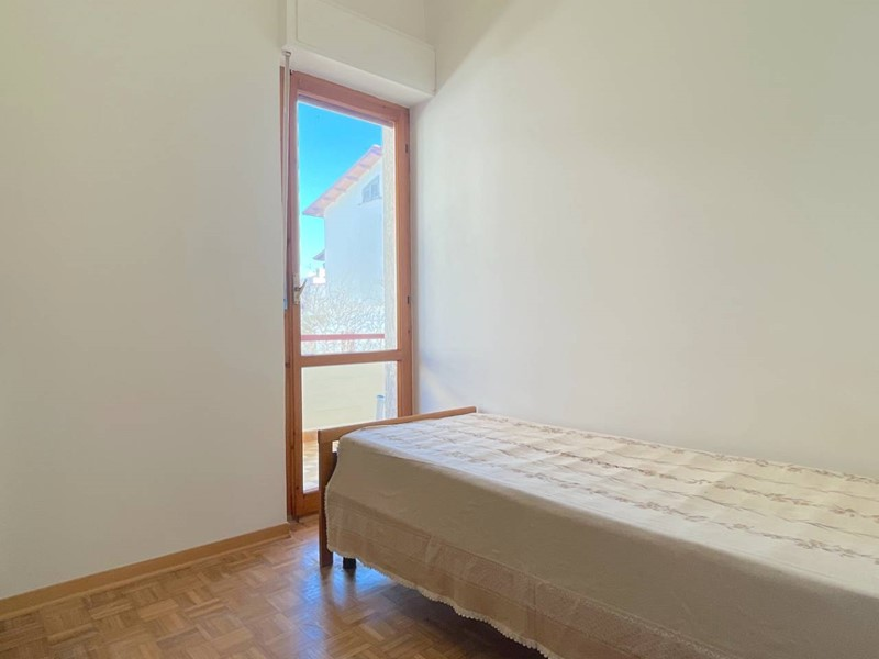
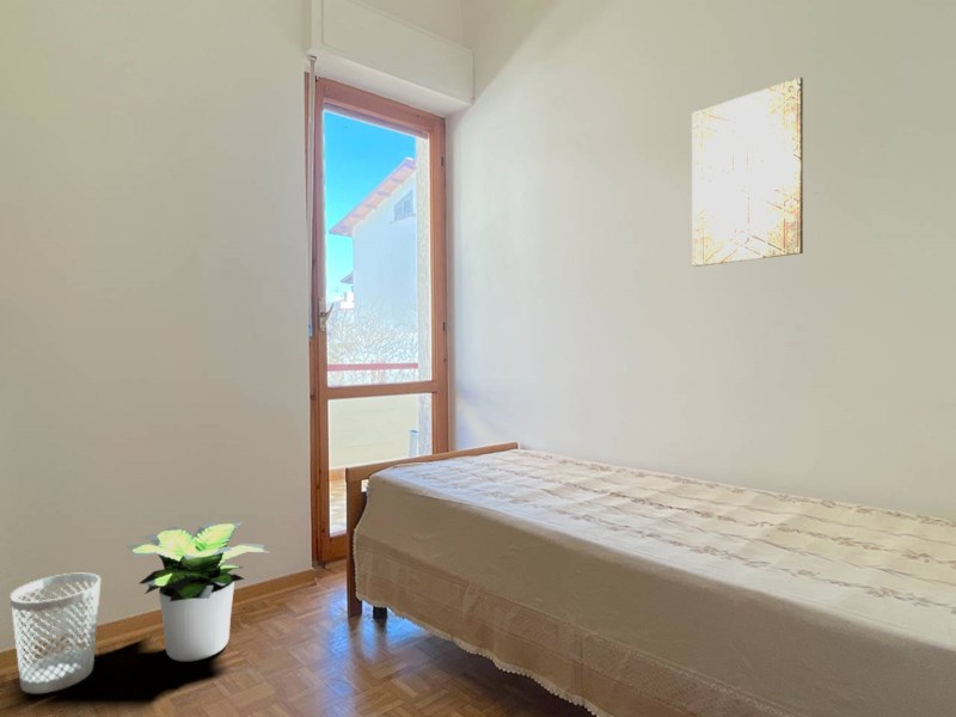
+ wall art [691,76,804,268]
+ wastebasket [10,572,102,694]
+ potted plant [124,521,269,662]
